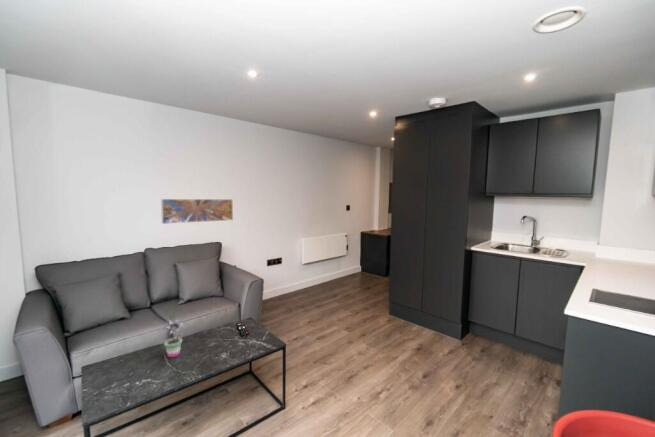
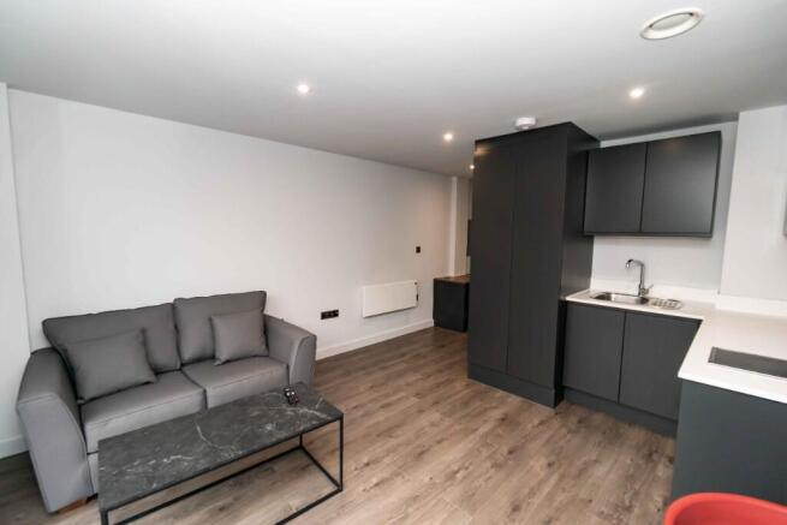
- potted plant [163,307,187,358]
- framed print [160,198,234,225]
